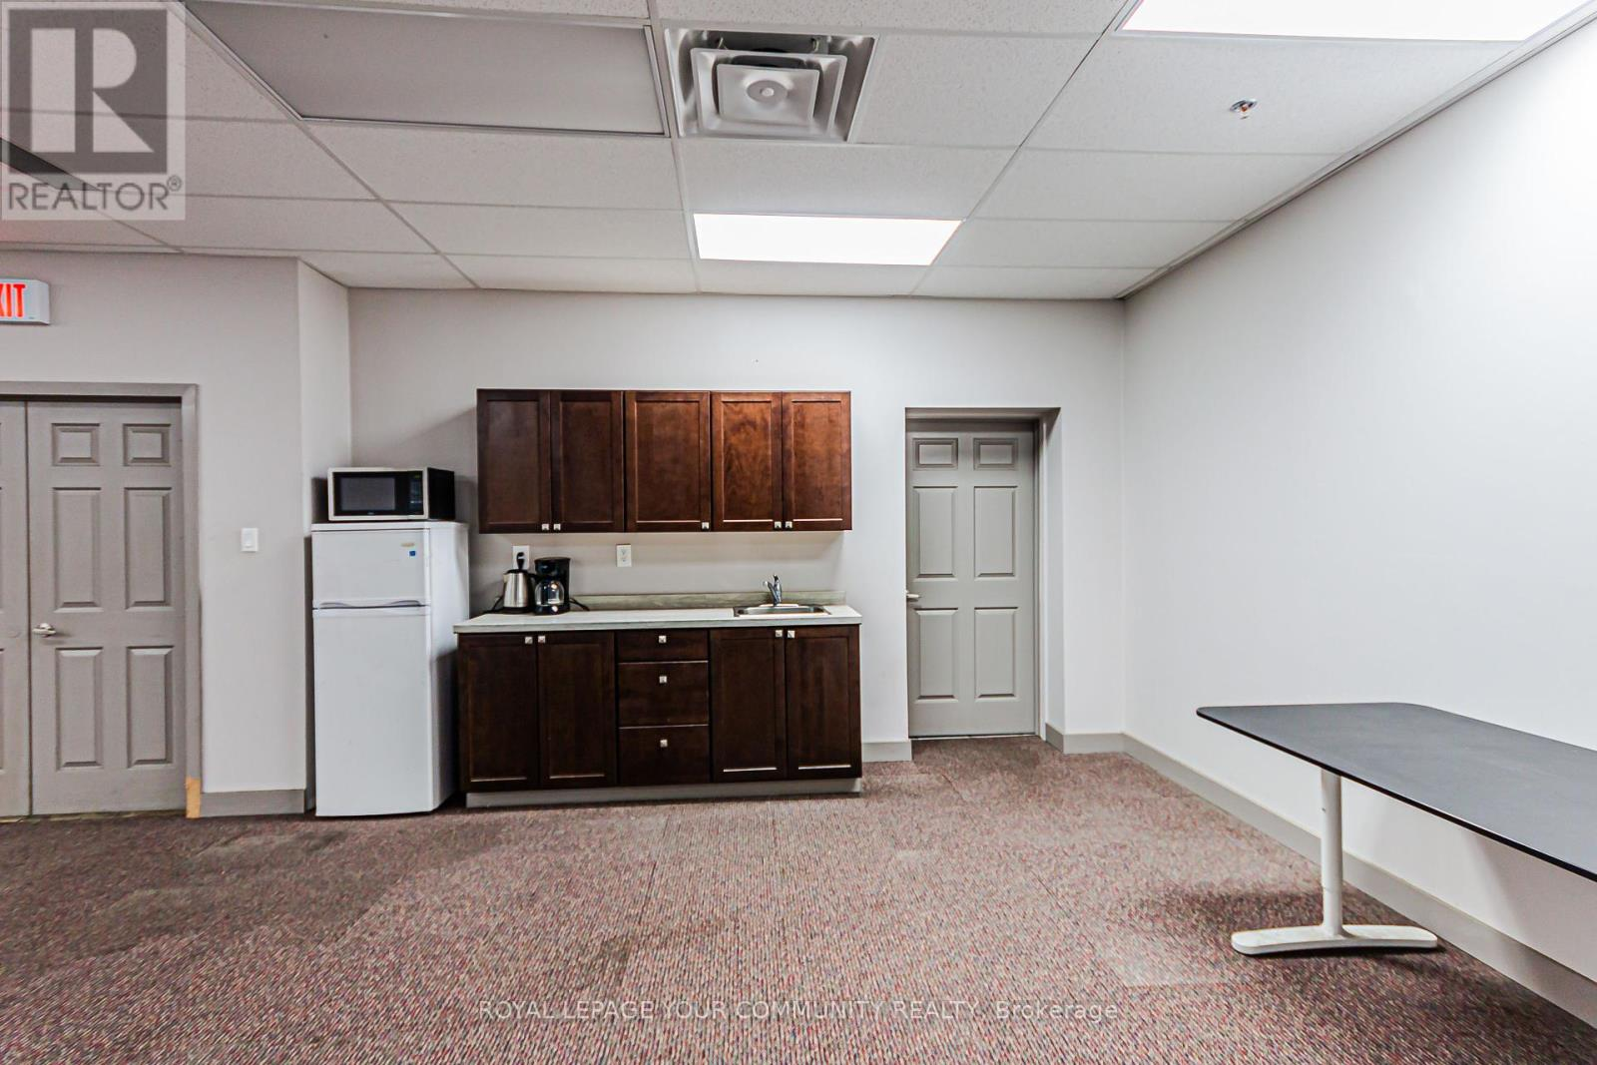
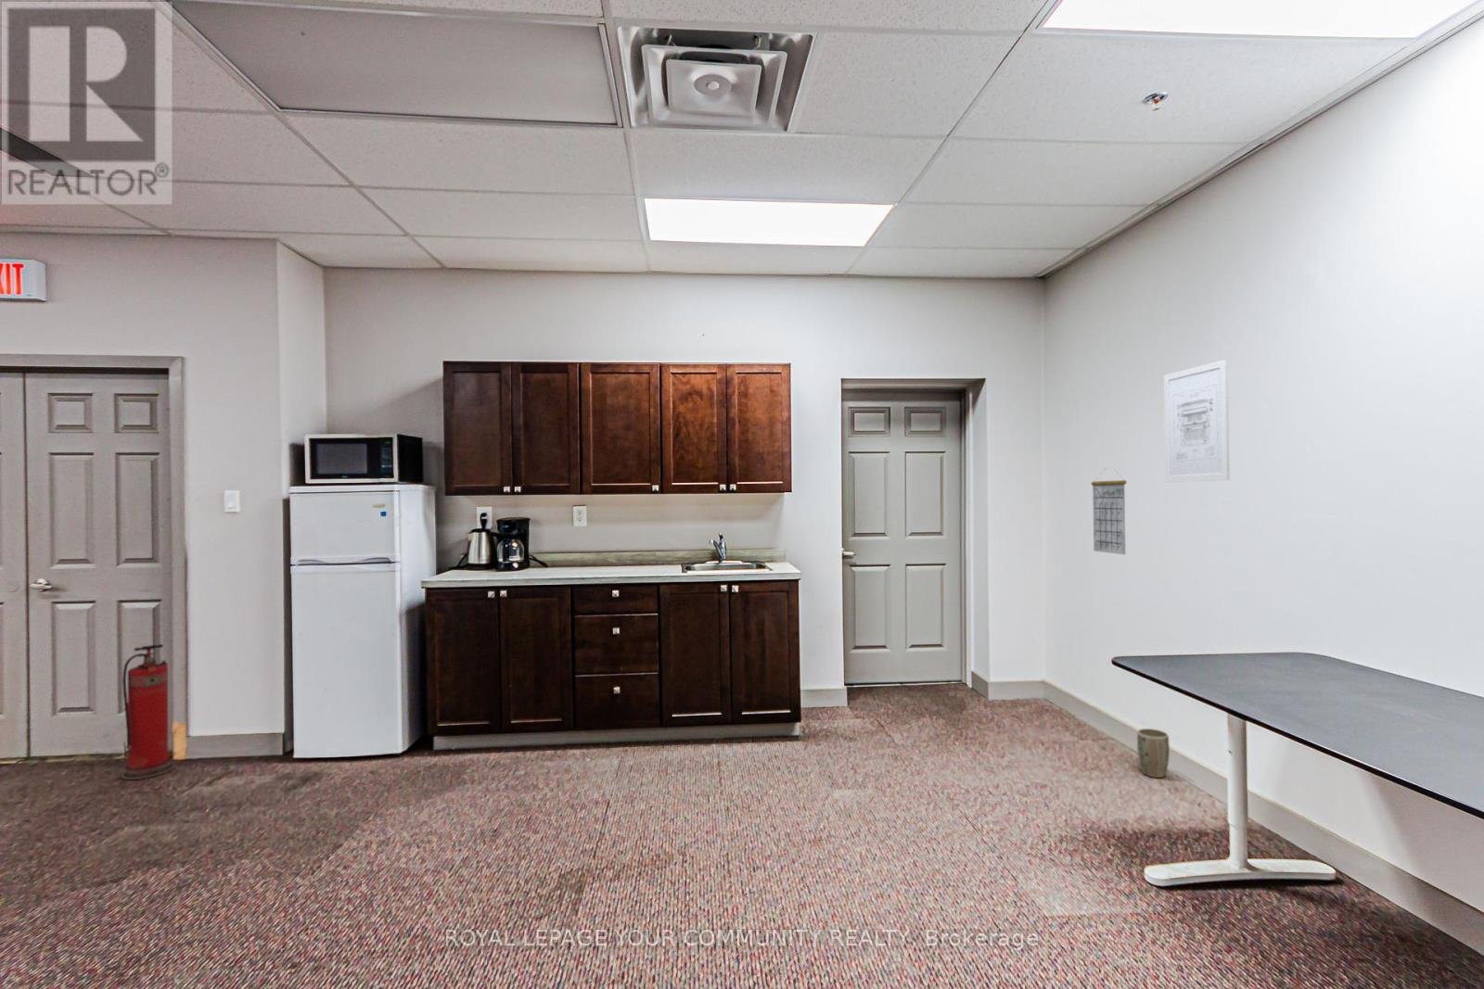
+ calendar [1091,468,1127,555]
+ plant pot [1136,727,1170,778]
+ wall art [1163,359,1231,483]
+ fire extinguisher [120,644,176,780]
